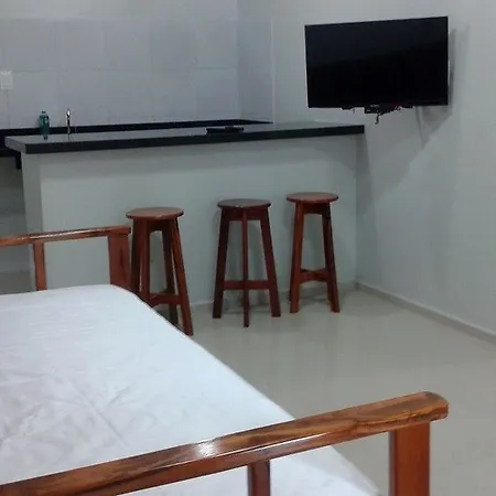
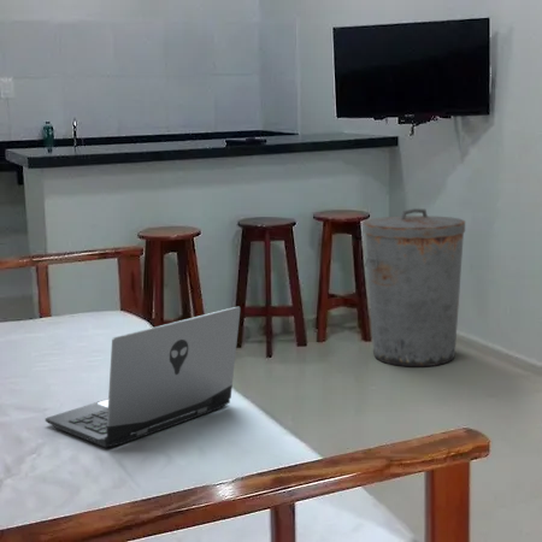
+ laptop [45,306,242,448]
+ trash can [363,207,466,367]
